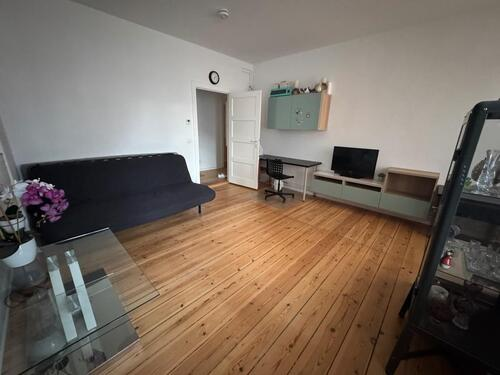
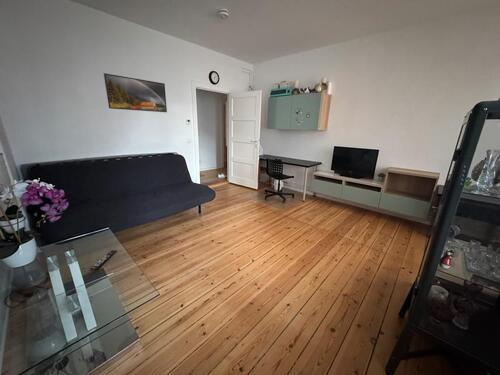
+ remote control [88,249,118,272]
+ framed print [103,72,168,113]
